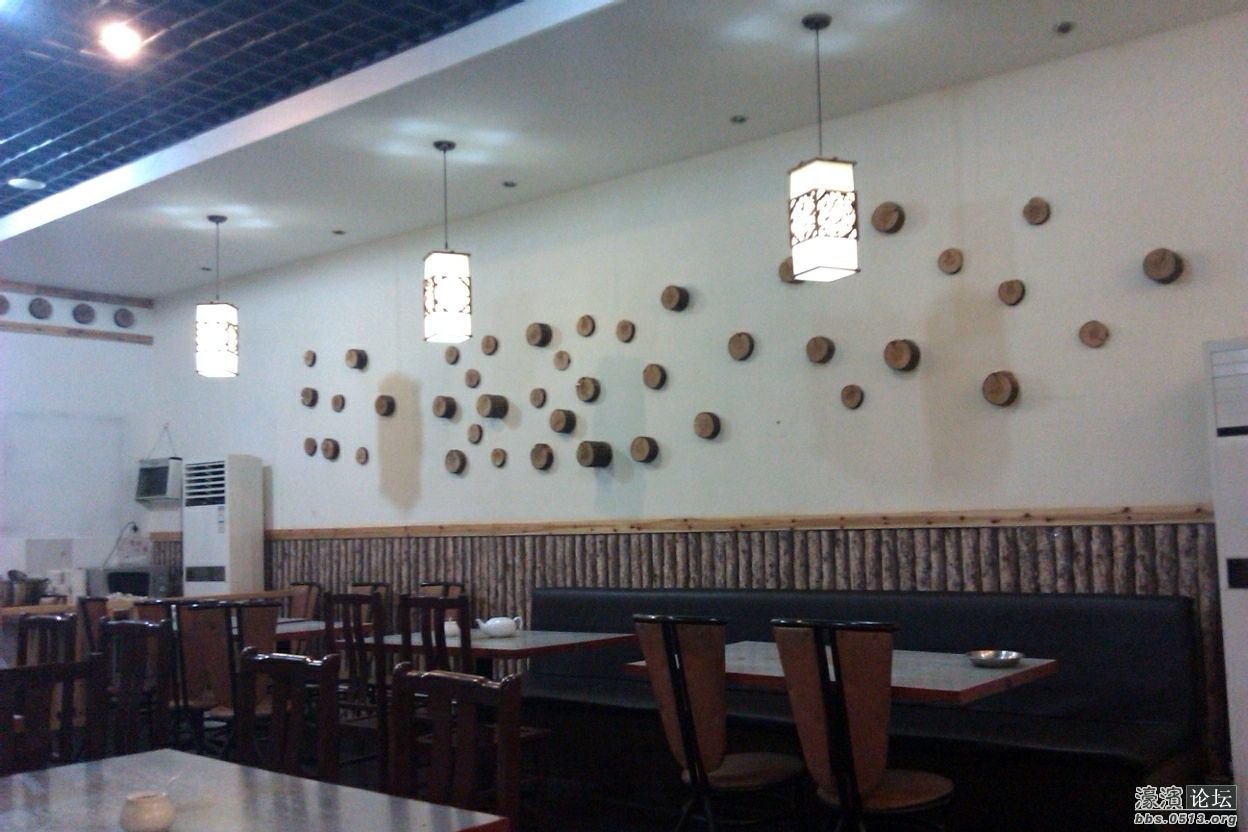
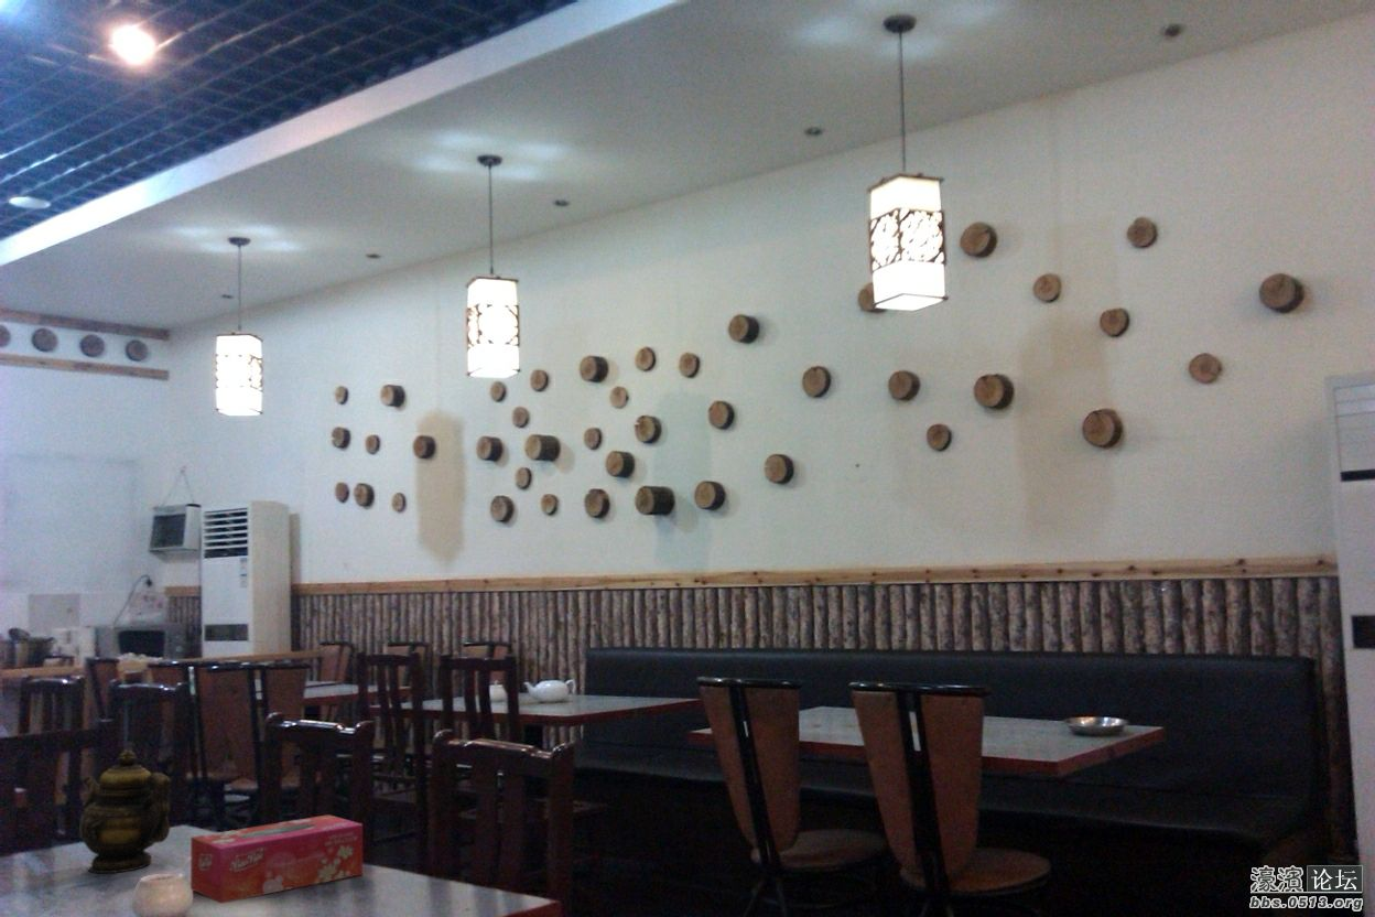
+ teapot [78,749,172,874]
+ tissue box [190,813,364,904]
